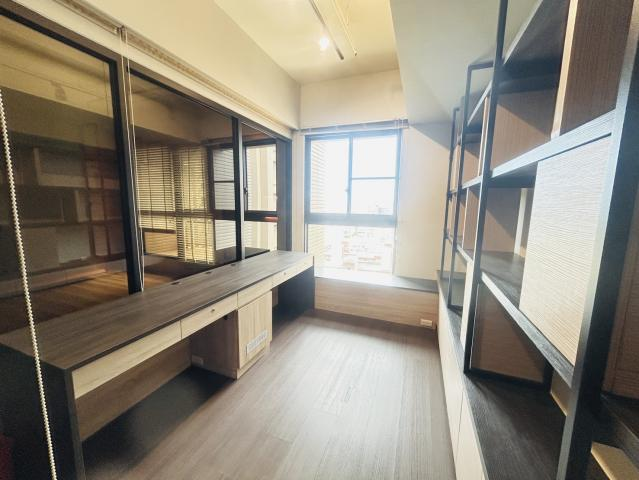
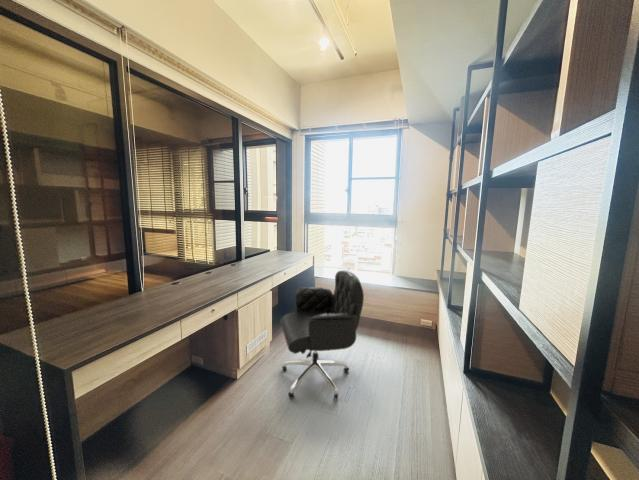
+ office chair [279,269,365,401]
